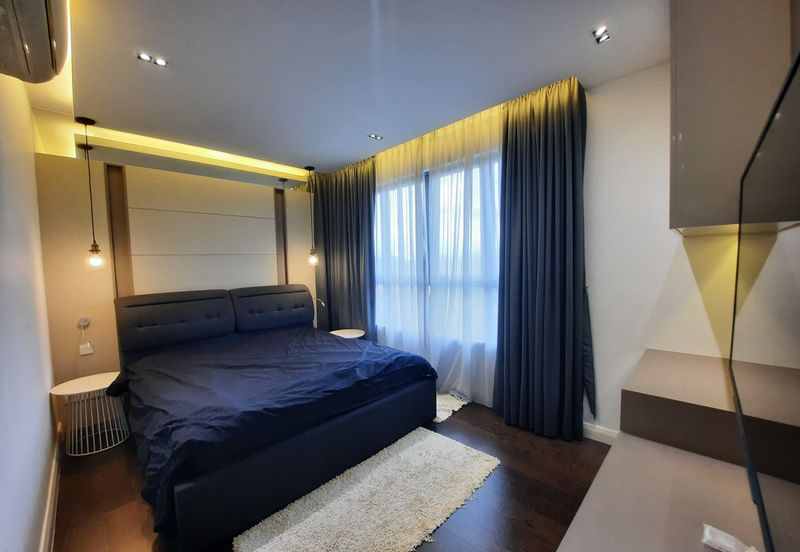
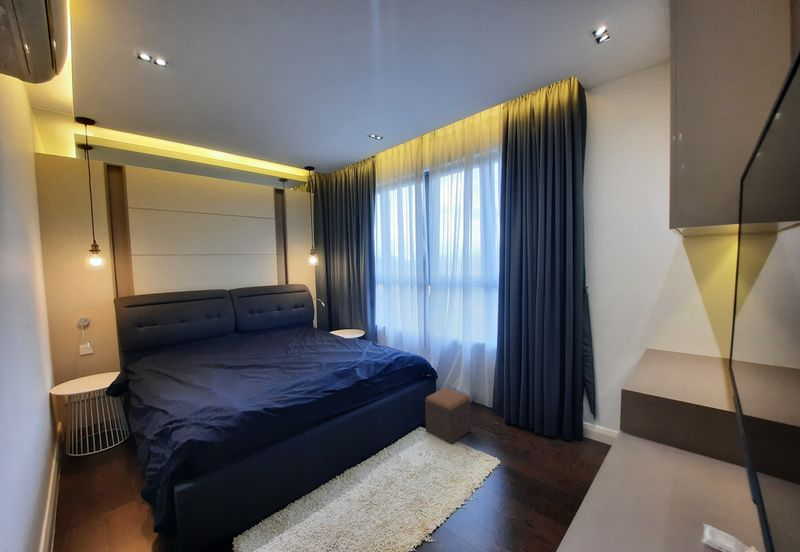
+ footstool [424,387,472,445]
